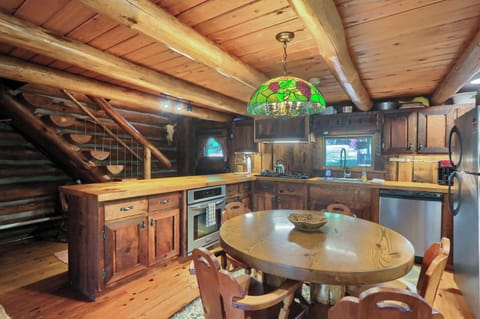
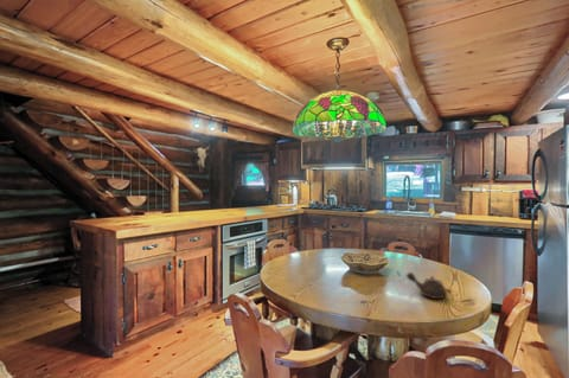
+ teapot [405,271,448,300]
